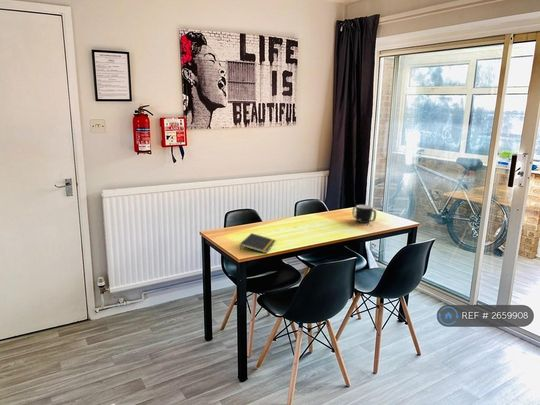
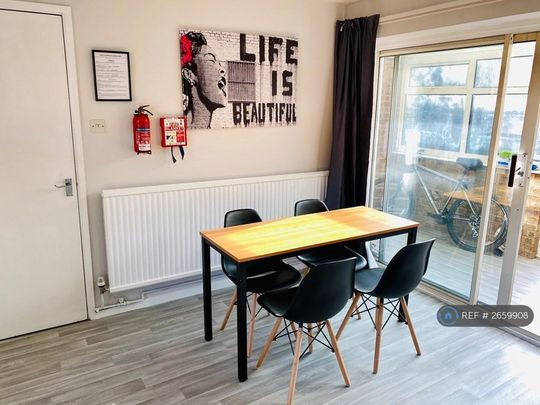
- mug [352,204,377,224]
- notepad [239,232,277,254]
